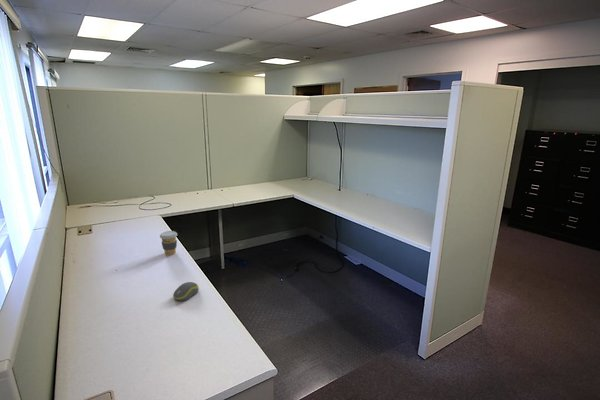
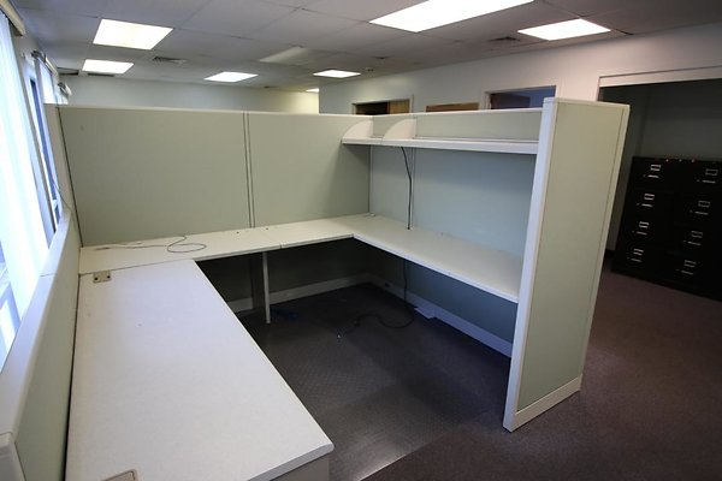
- coffee cup [159,230,178,256]
- computer mouse [172,281,200,302]
